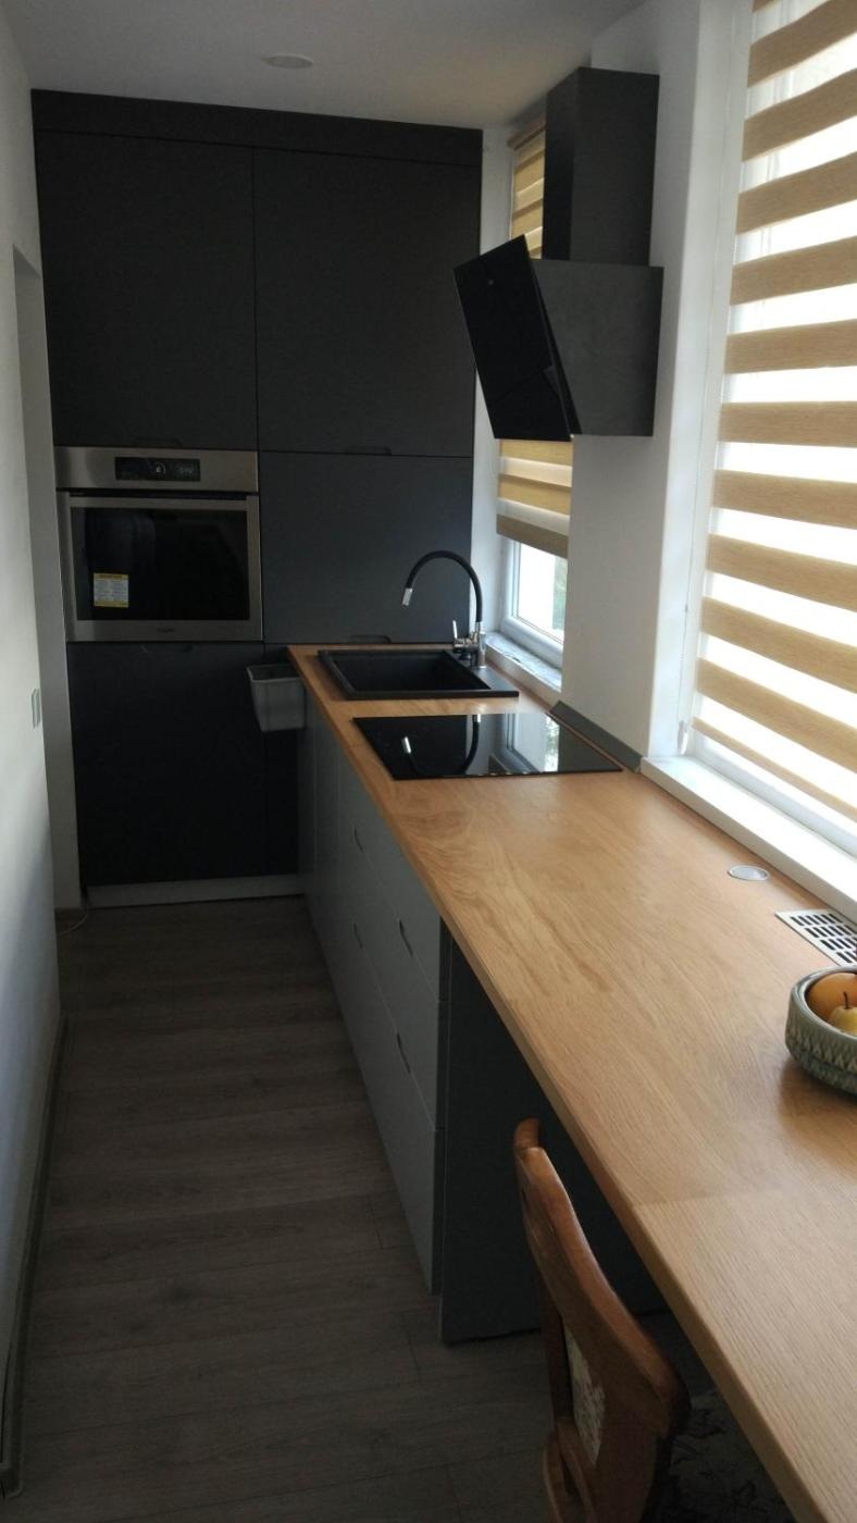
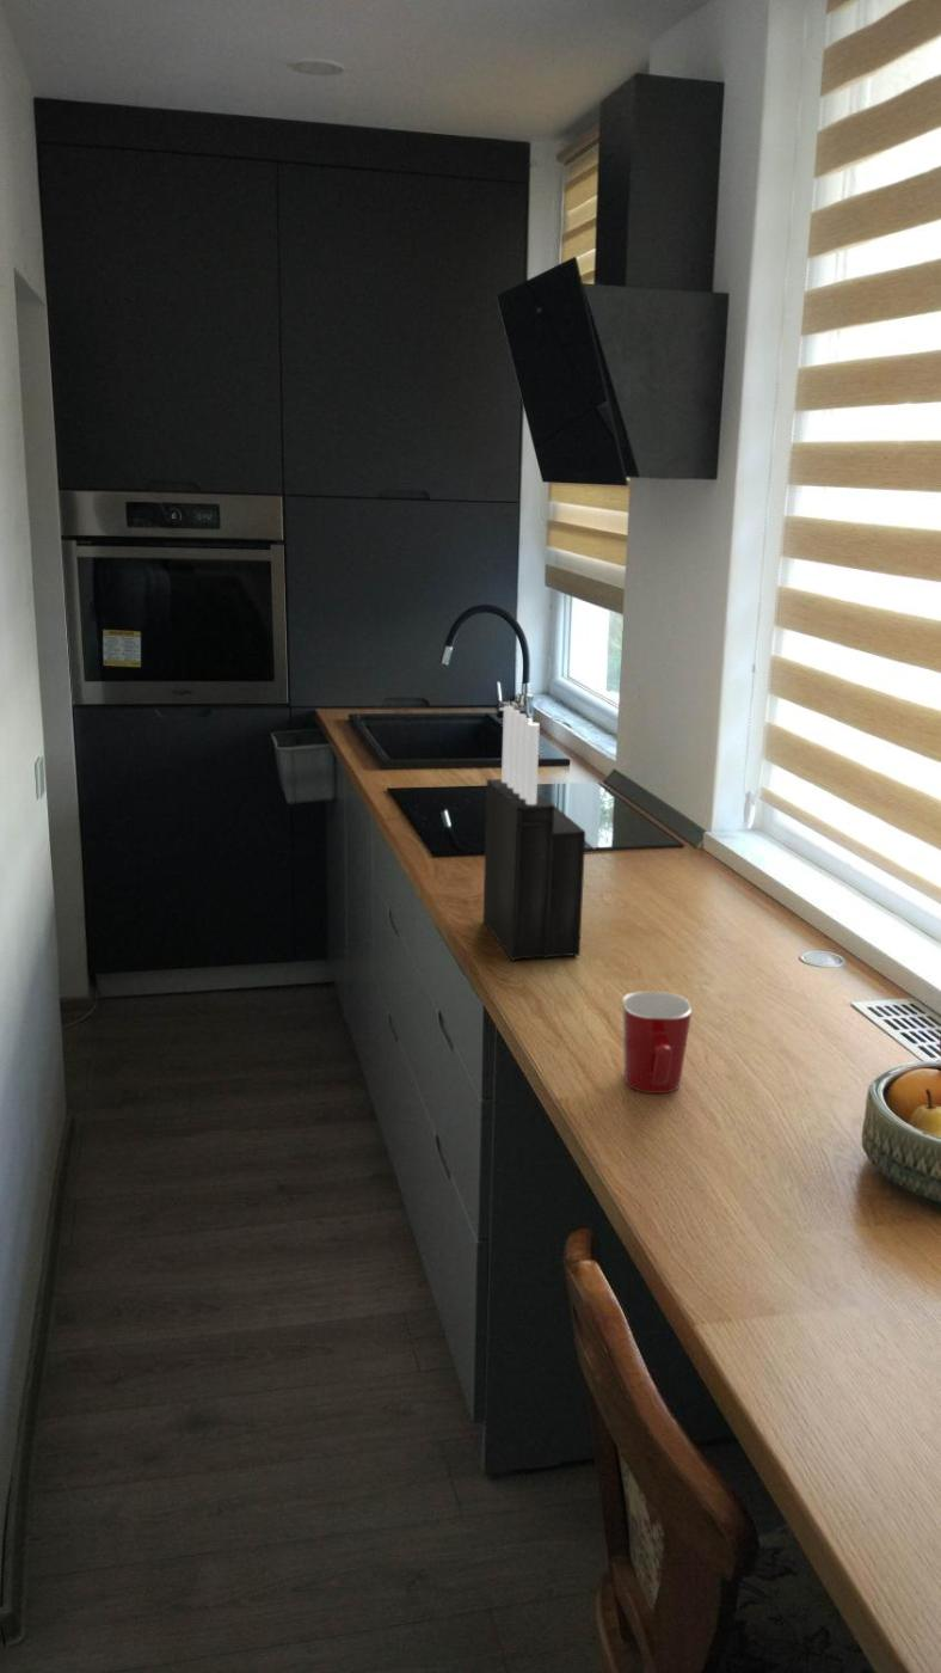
+ knife block [482,705,586,962]
+ mug [622,991,693,1095]
